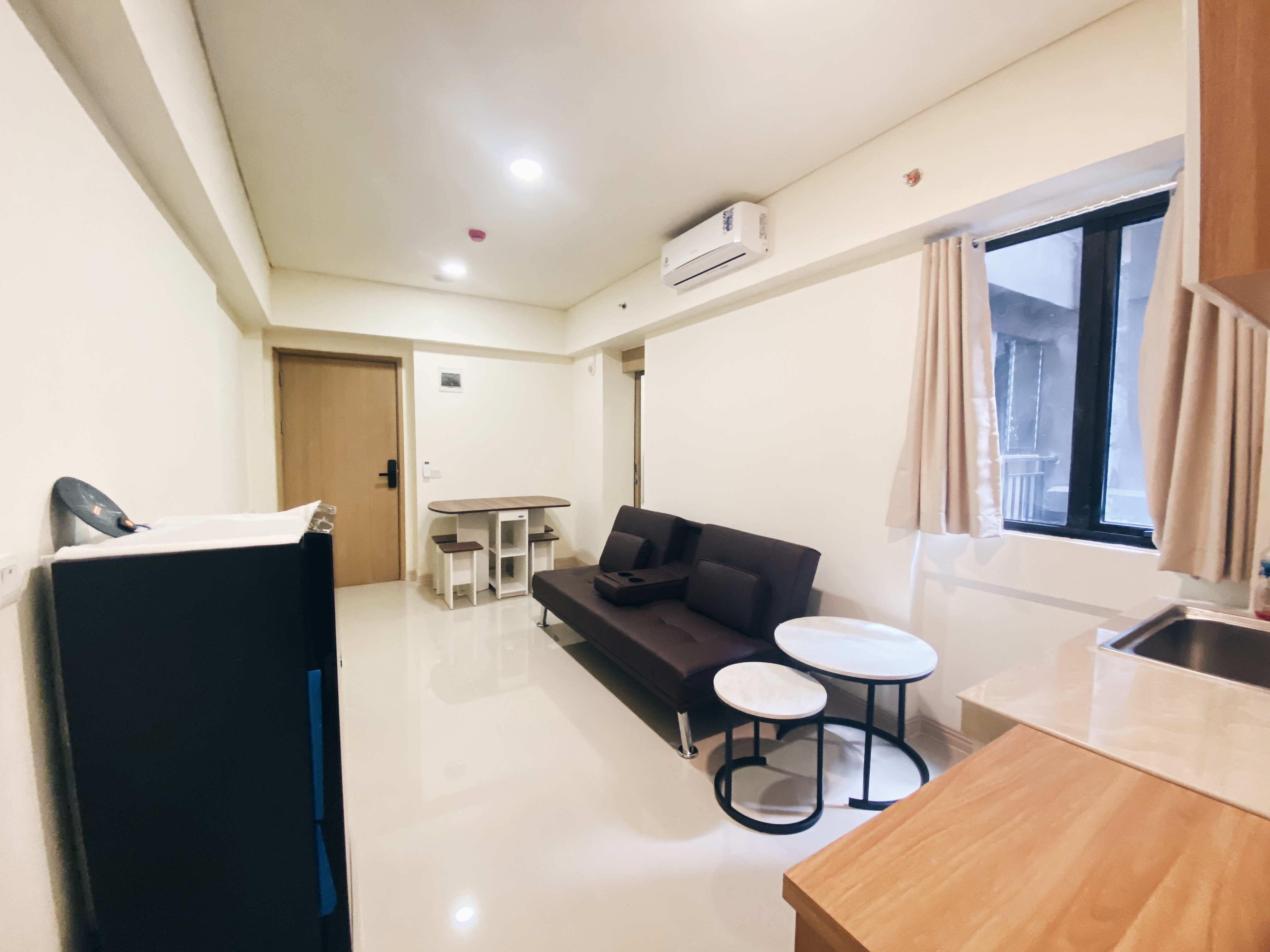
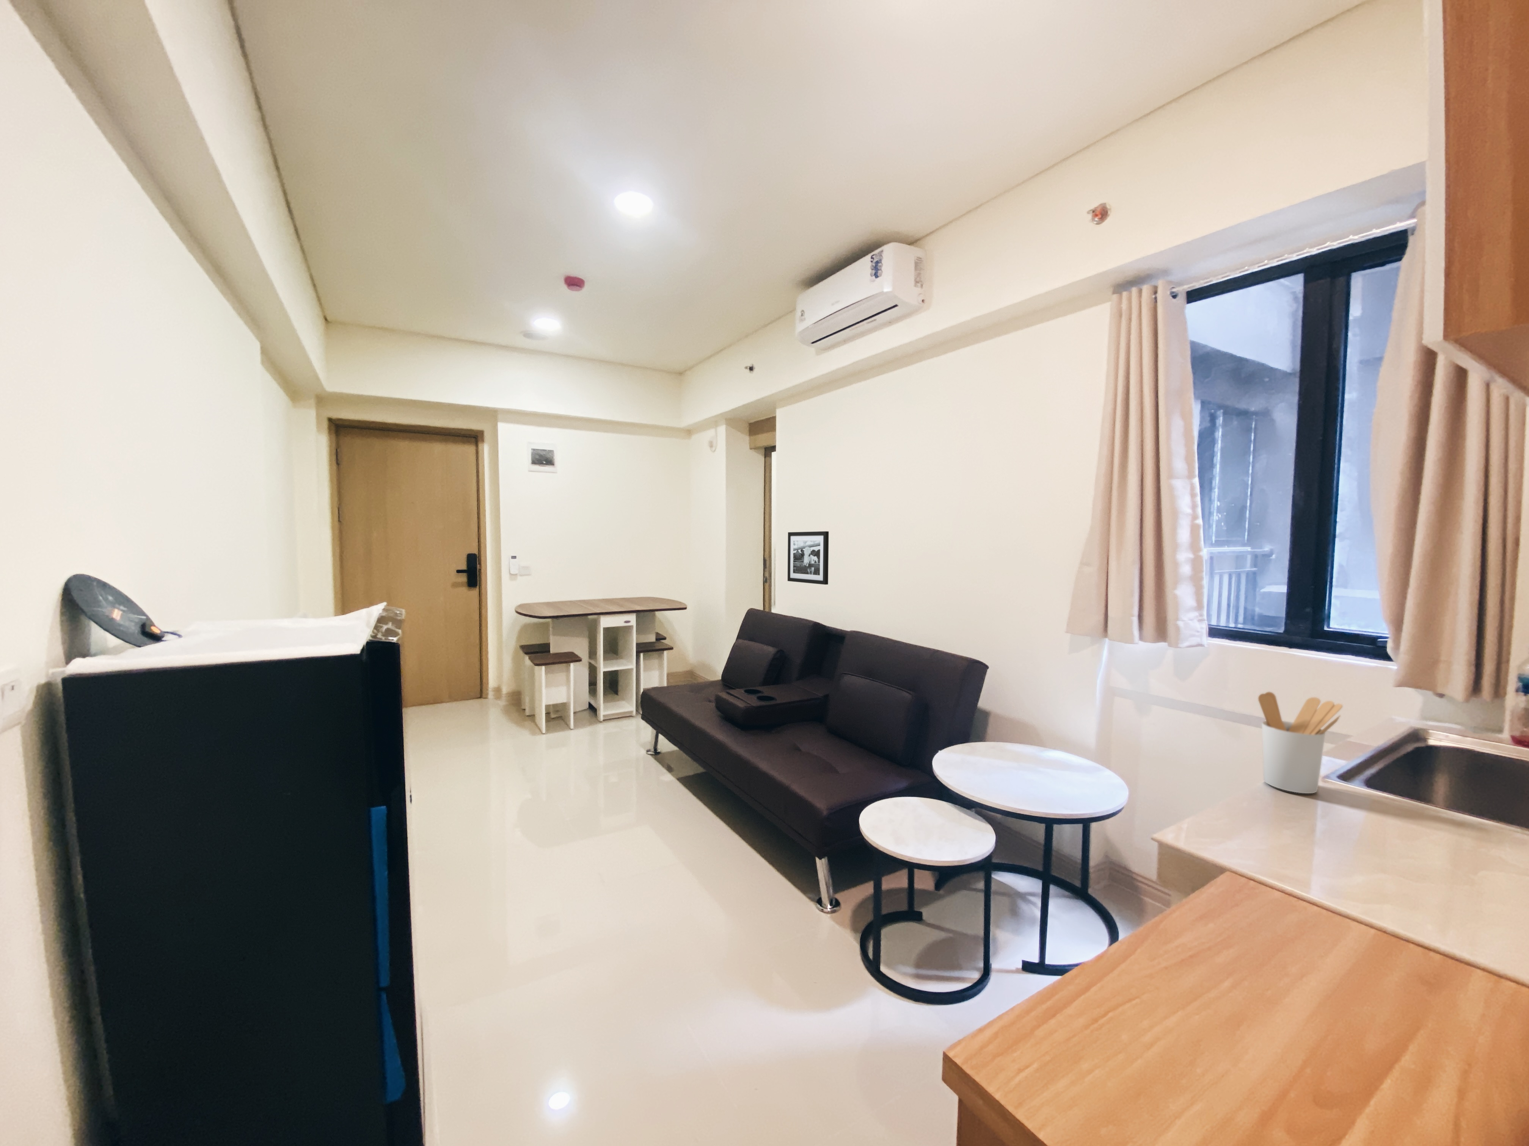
+ picture frame [787,531,830,585]
+ utensil holder [1257,691,1342,794]
